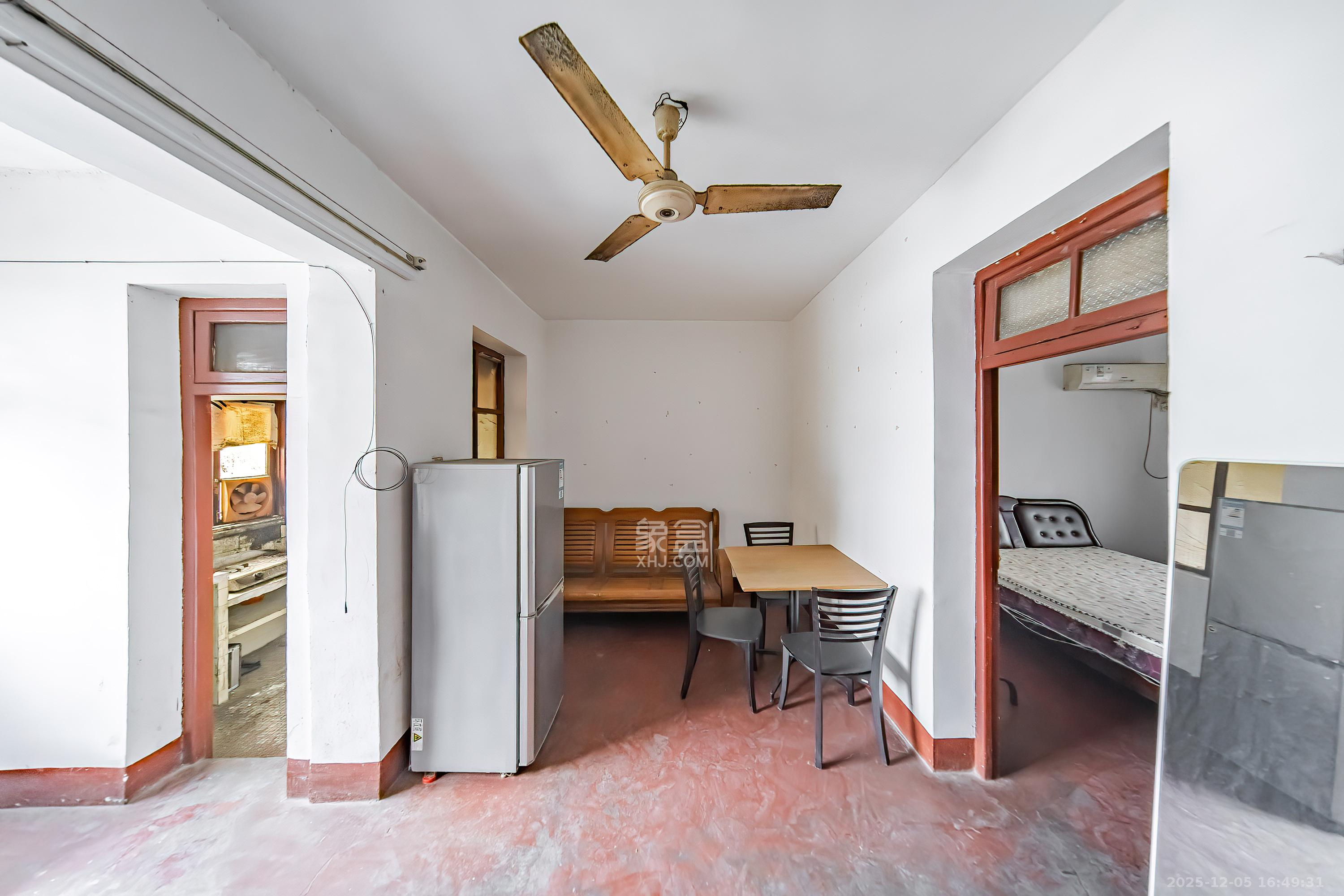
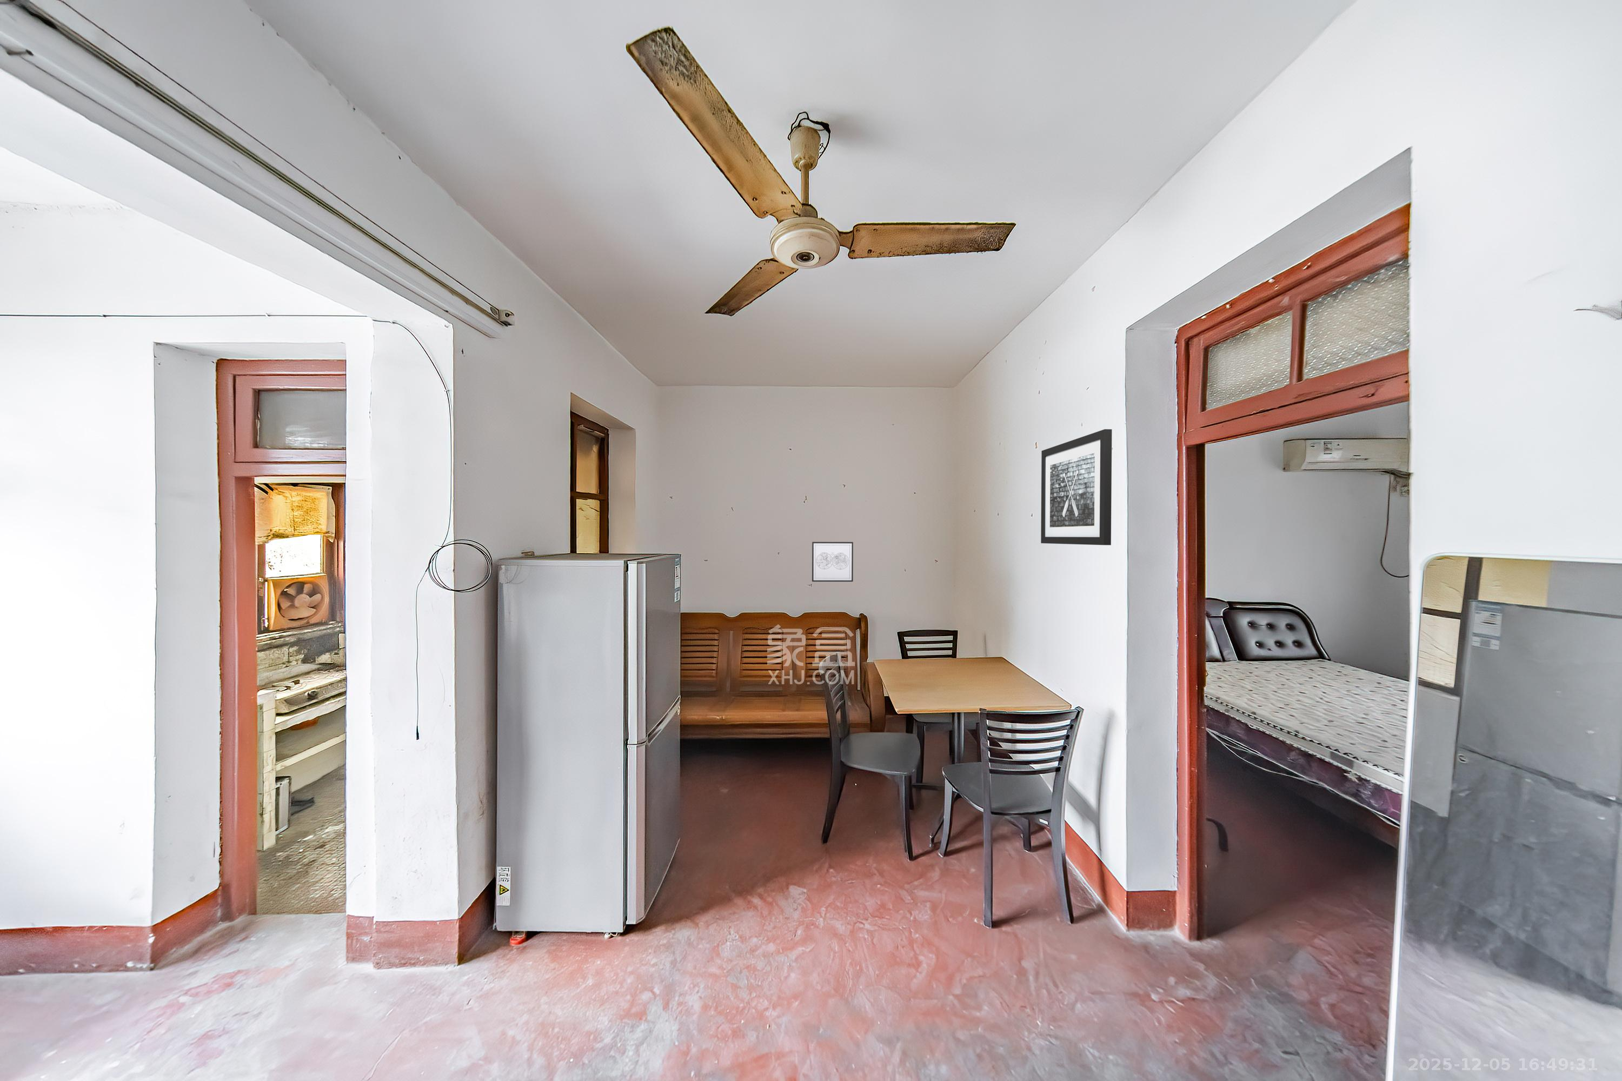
+ wall art [811,540,853,582]
+ wall art [1040,428,1113,545]
